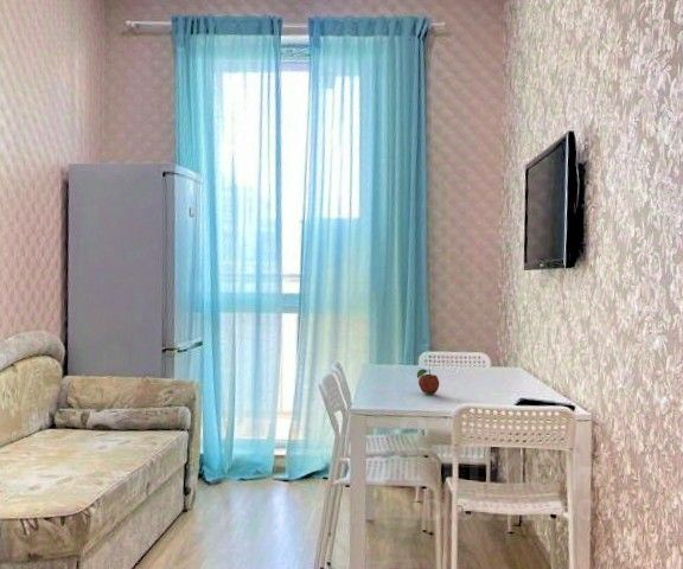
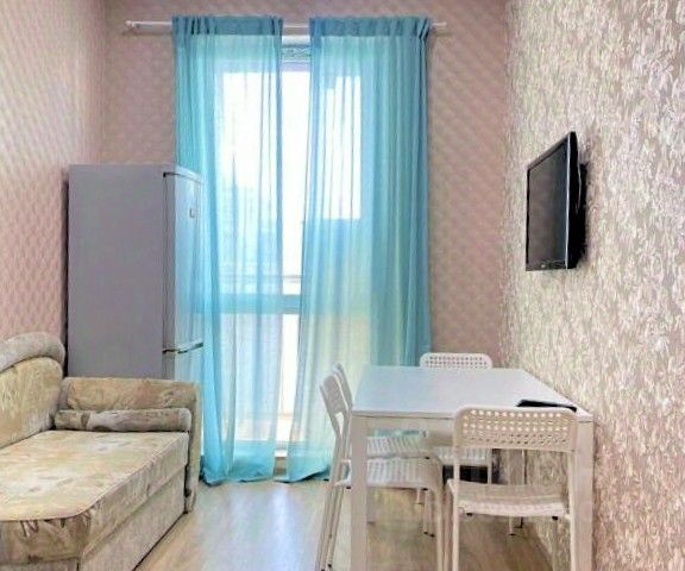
- fruit [416,367,440,396]
